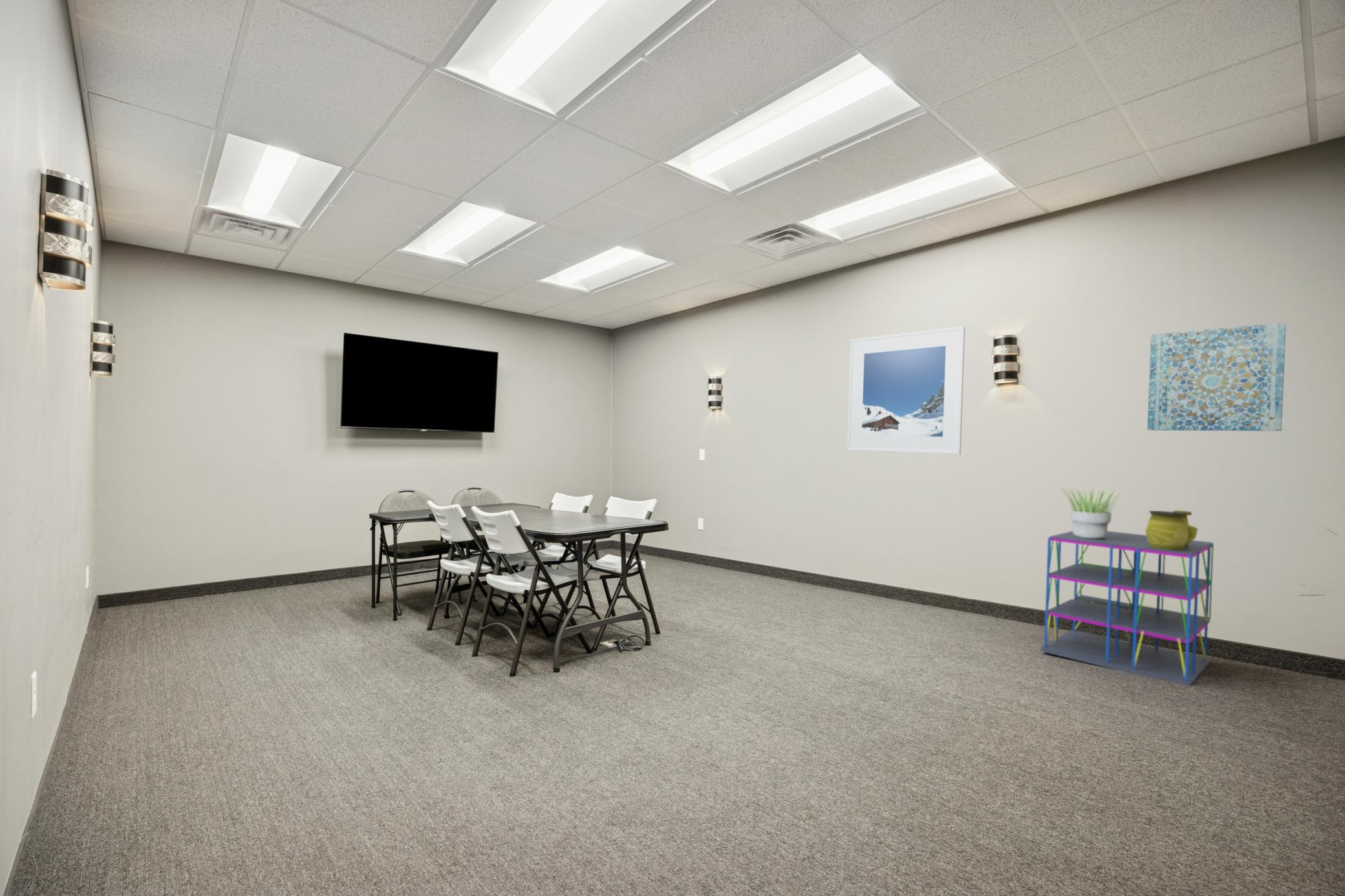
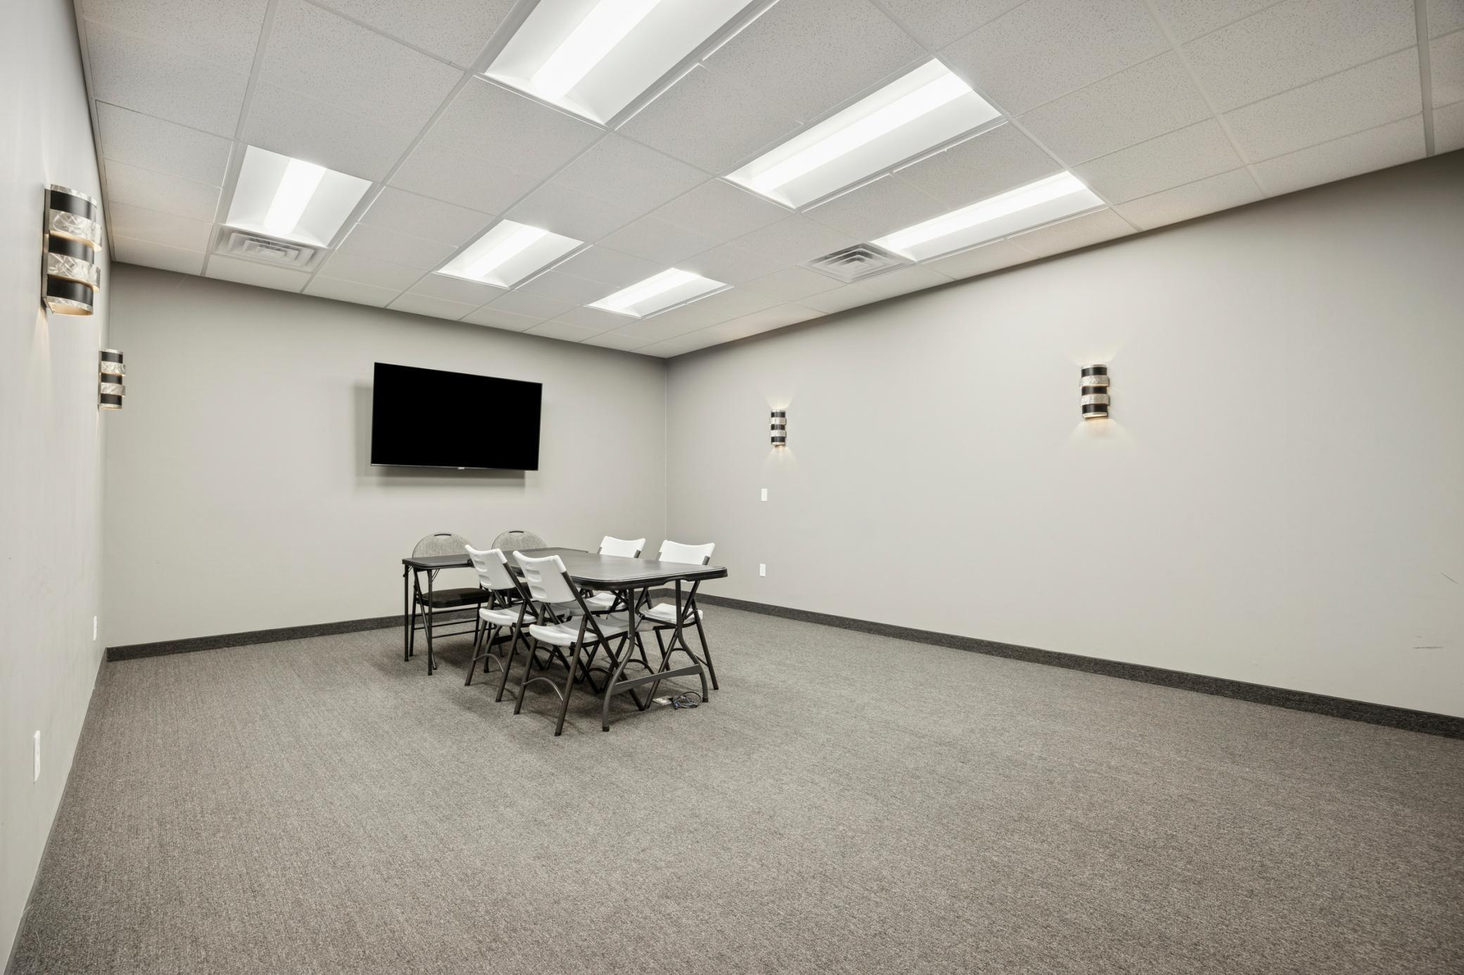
- potted plant [1060,485,1126,539]
- storage cabinet [1040,530,1214,686]
- decorative vase [1145,510,1199,551]
- wall art [1146,322,1287,432]
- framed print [846,326,965,456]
